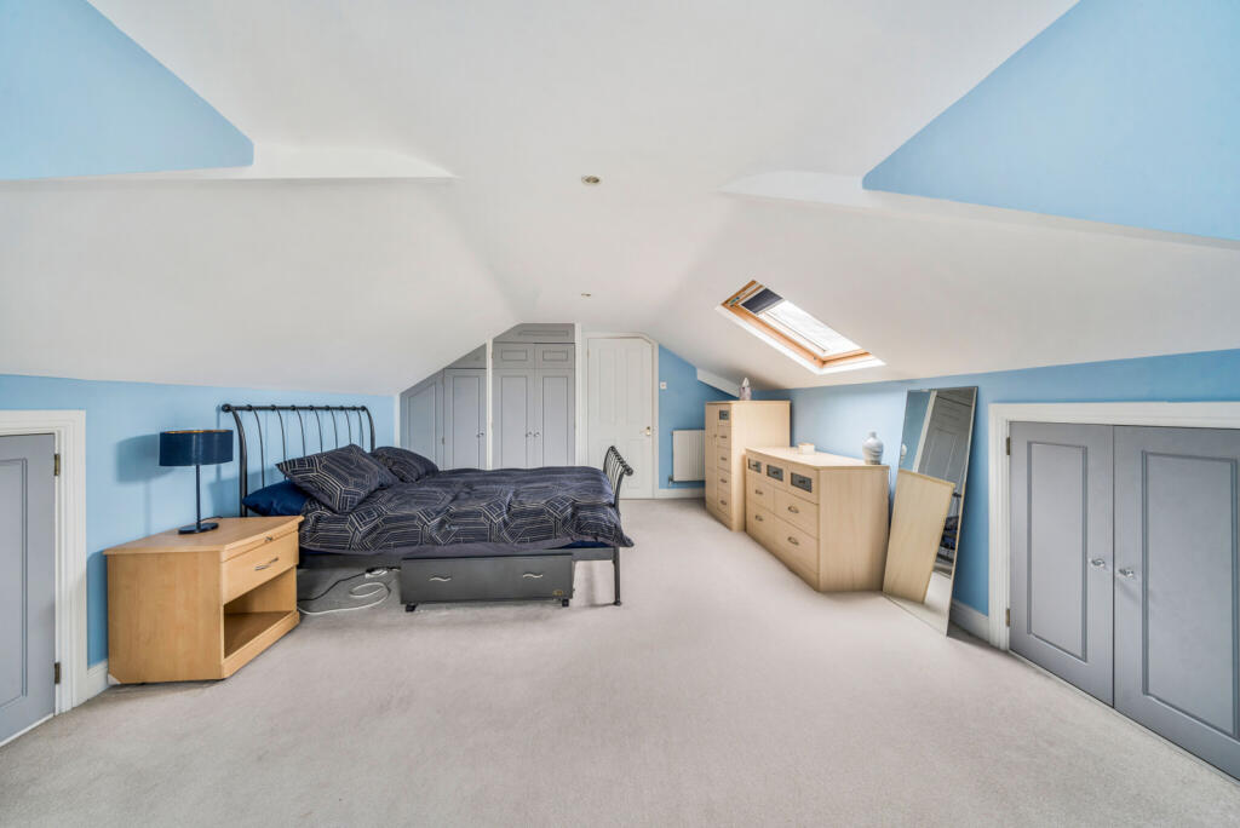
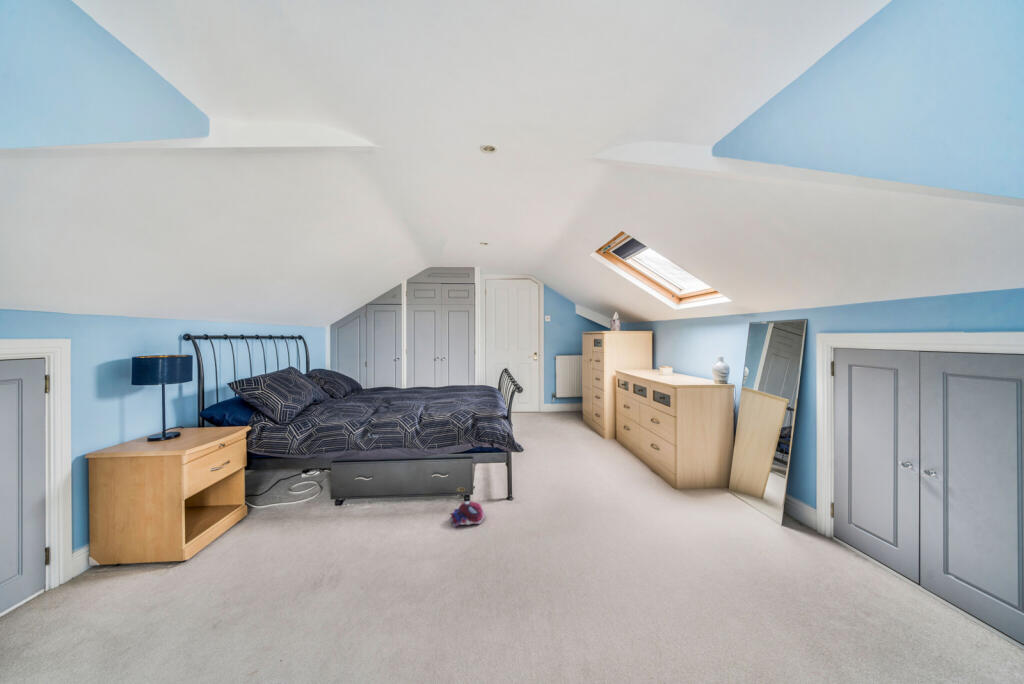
+ plush toy [449,501,486,529]
